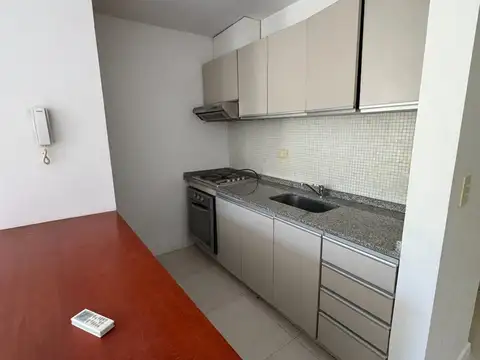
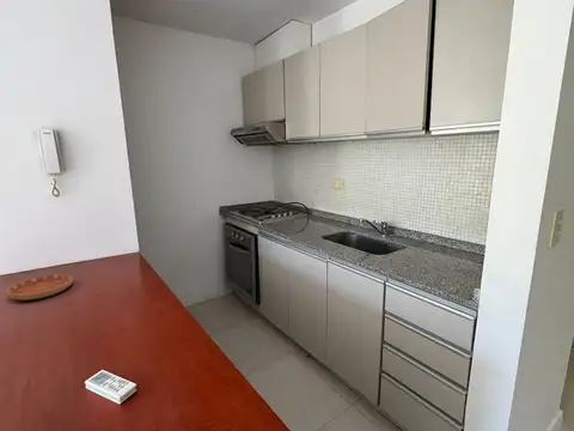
+ saucer [6,273,74,302]
